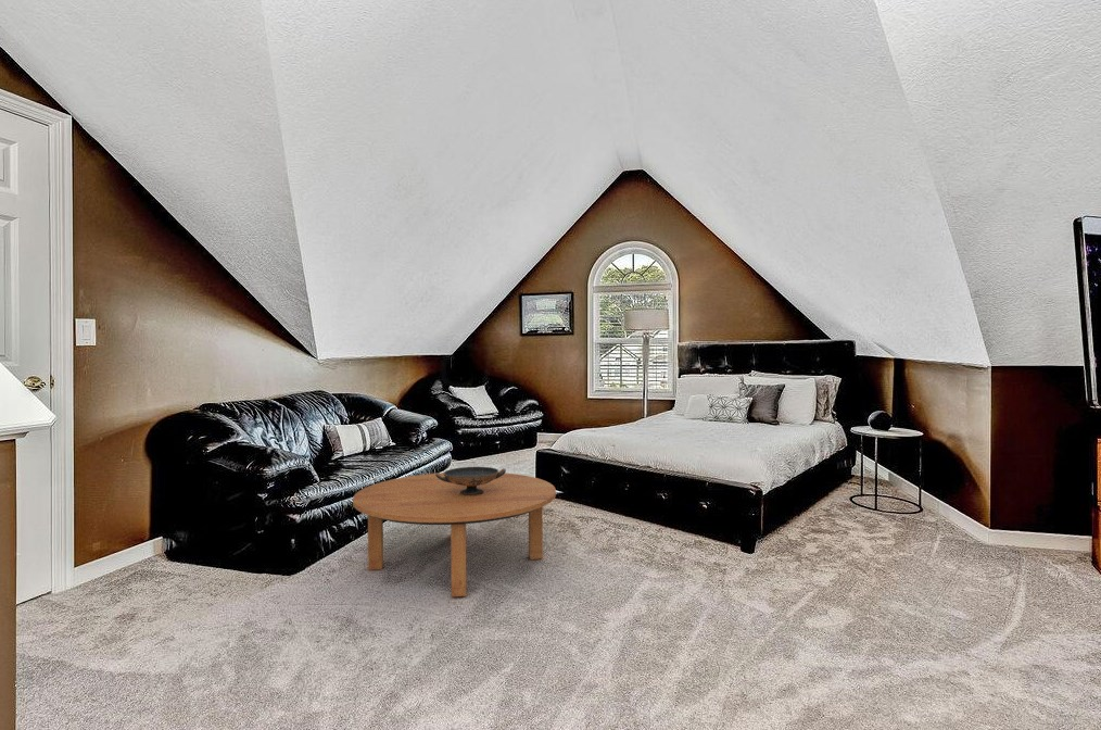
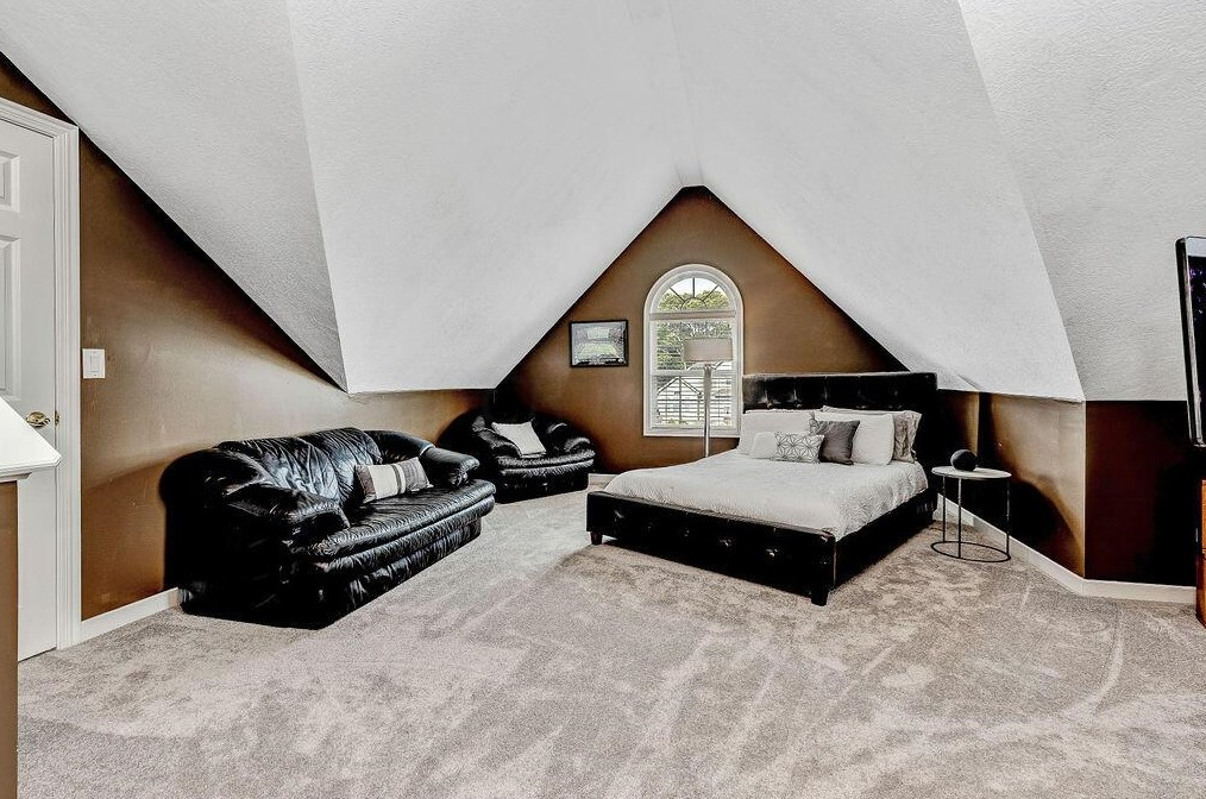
- coffee table [352,471,557,597]
- decorative bowl [435,466,507,495]
